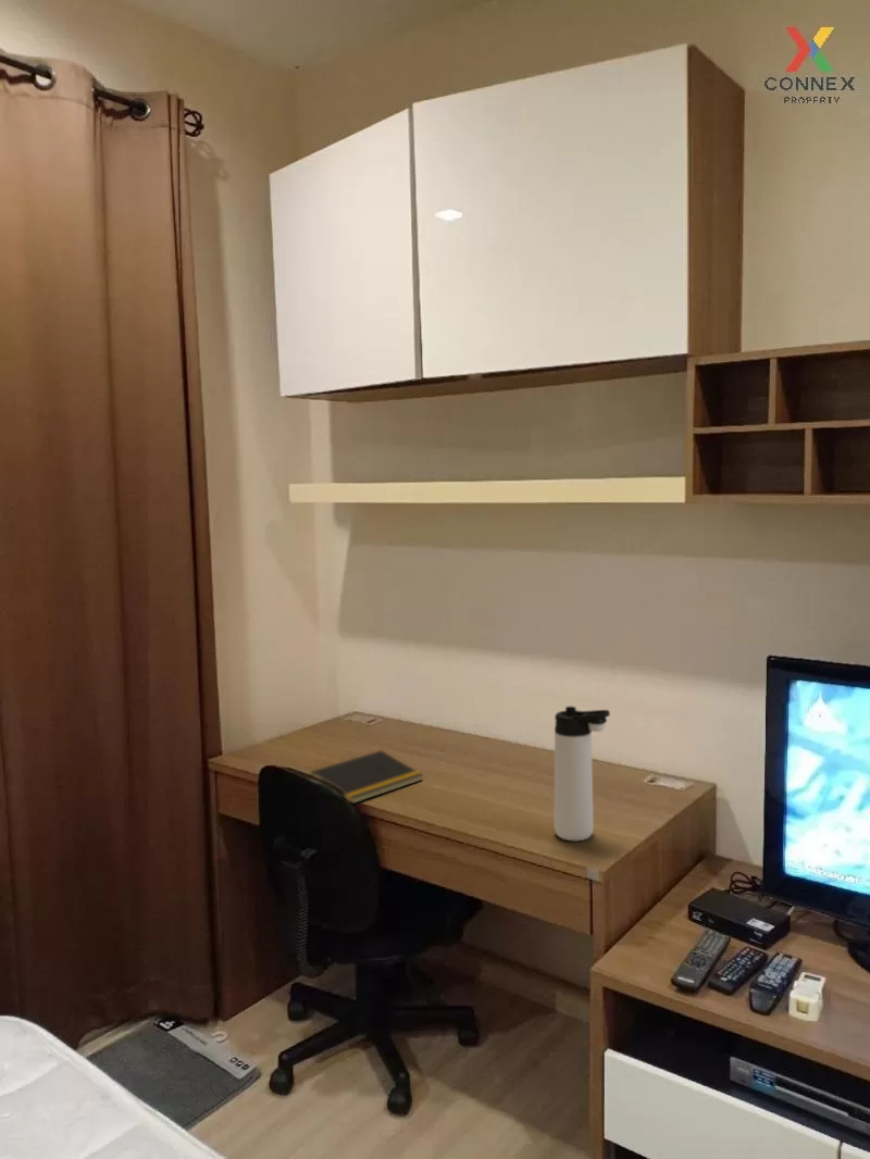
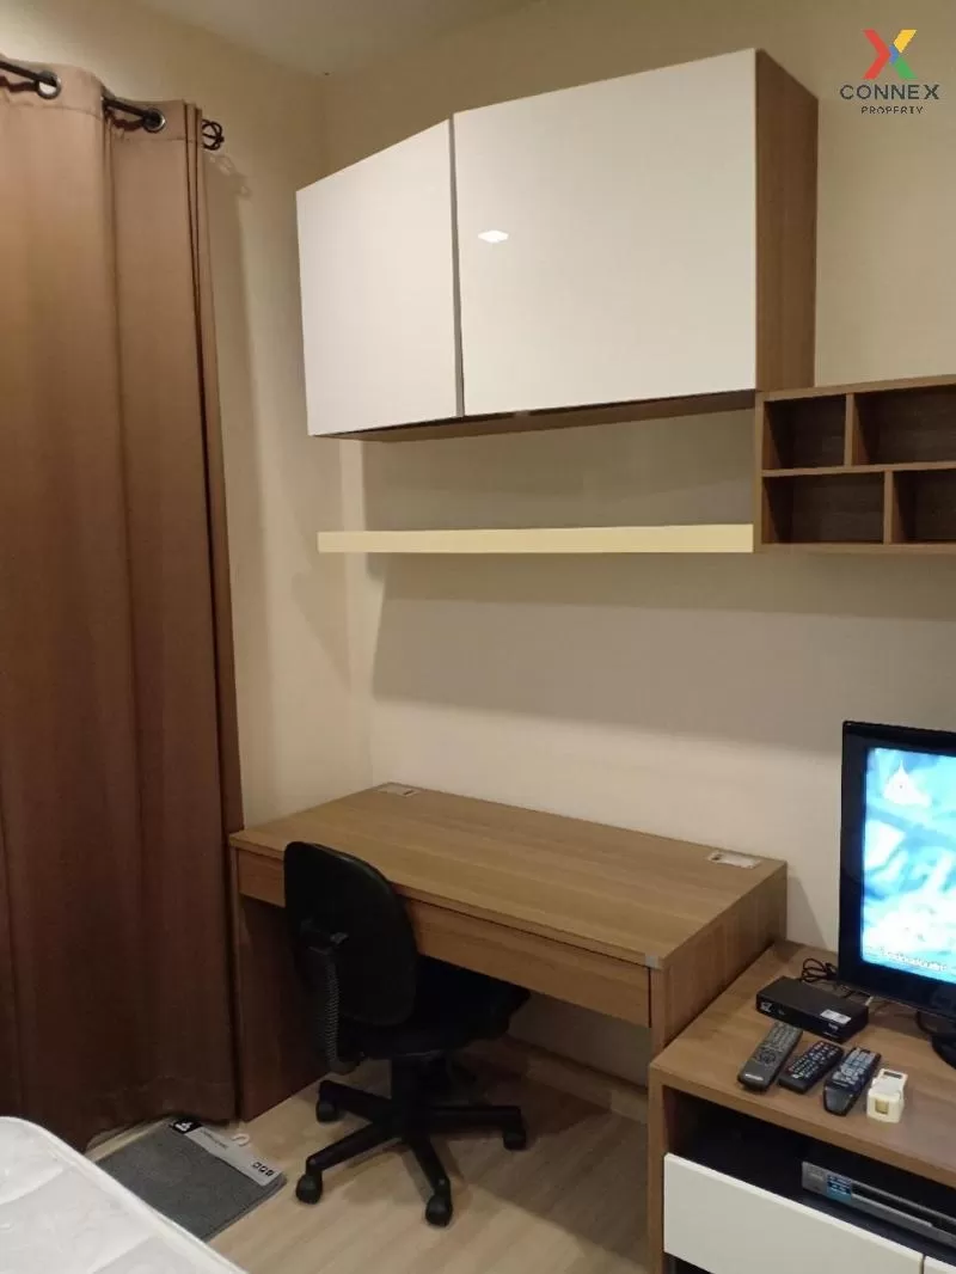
- notepad [310,749,424,805]
- thermos bottle [554,706,611,842]
